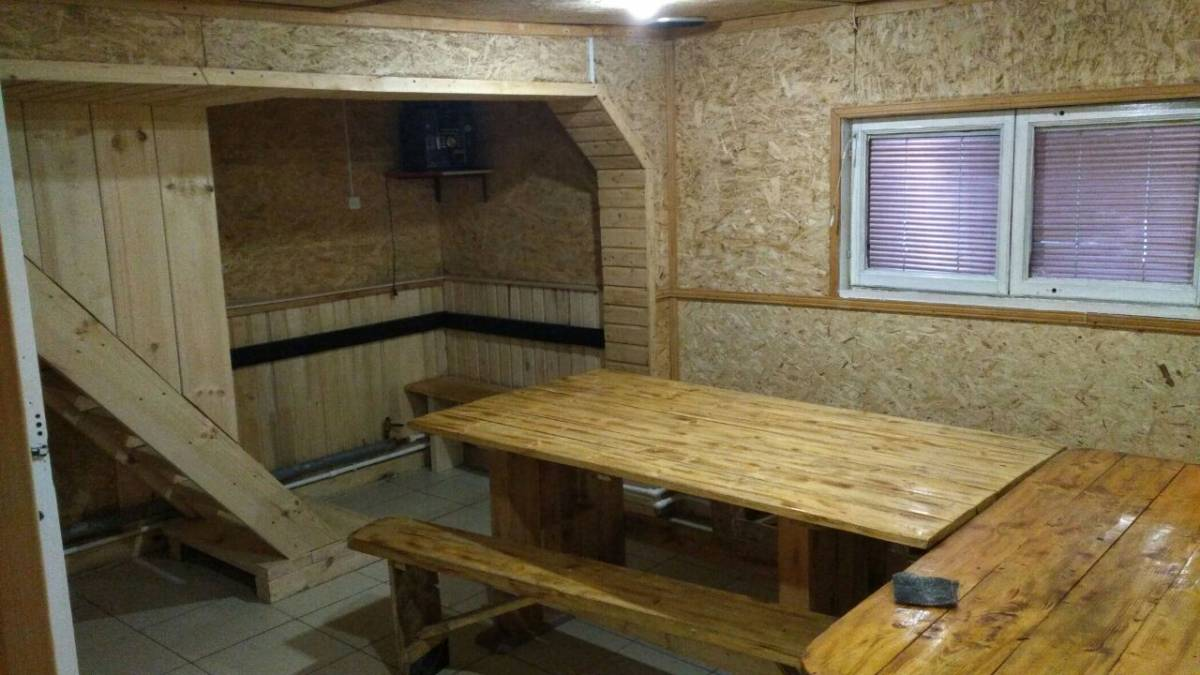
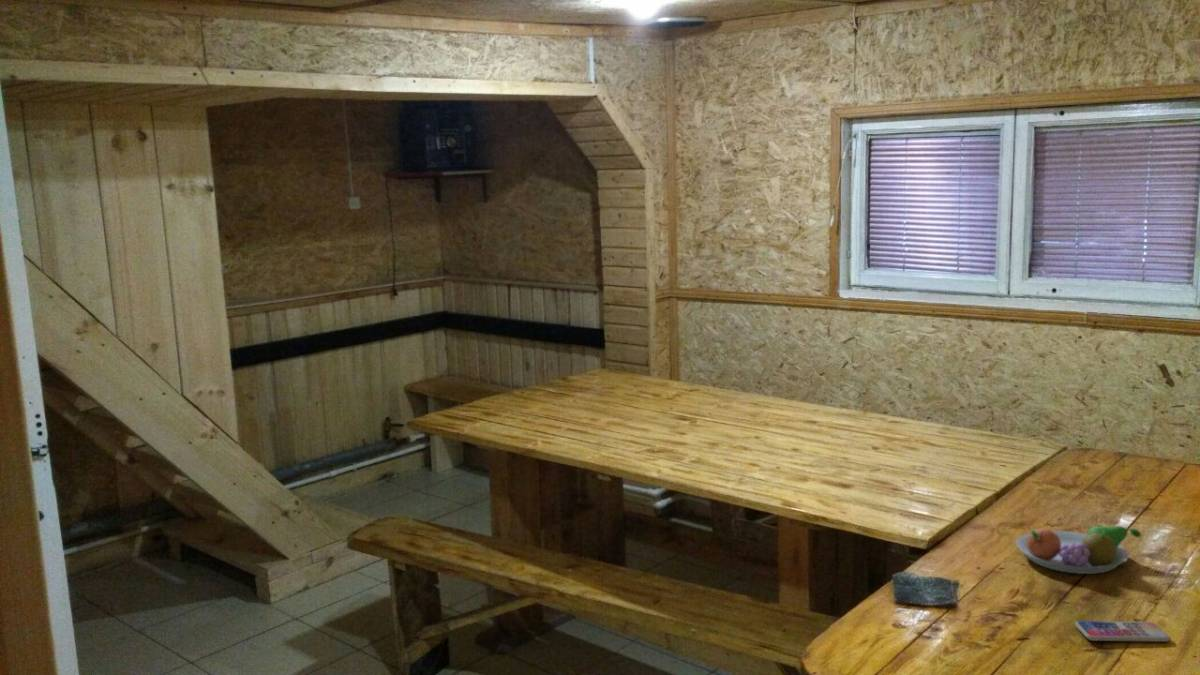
+ smartphone [1074,620,1171,643]
+ fruit bowl [1015,525,1142,575]
